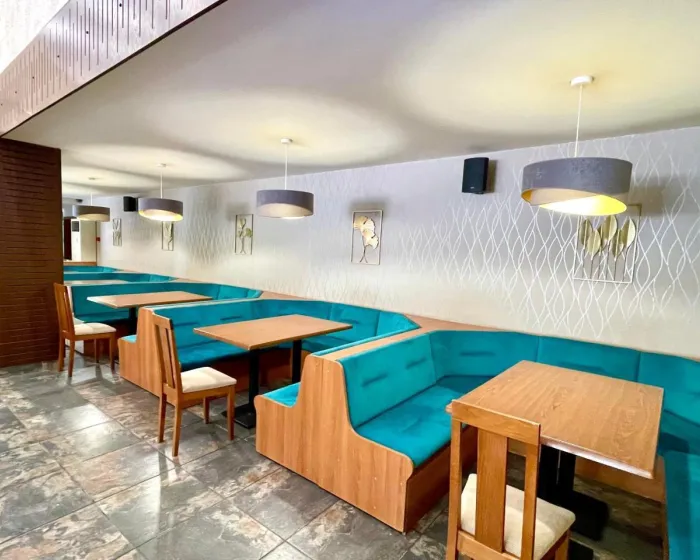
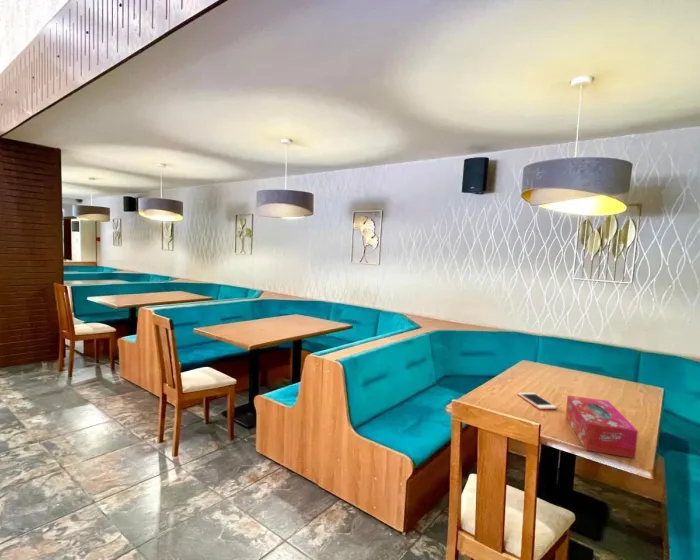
+ cell phone [517,392,558,410]
+ tissue box [565,394,639,459]
